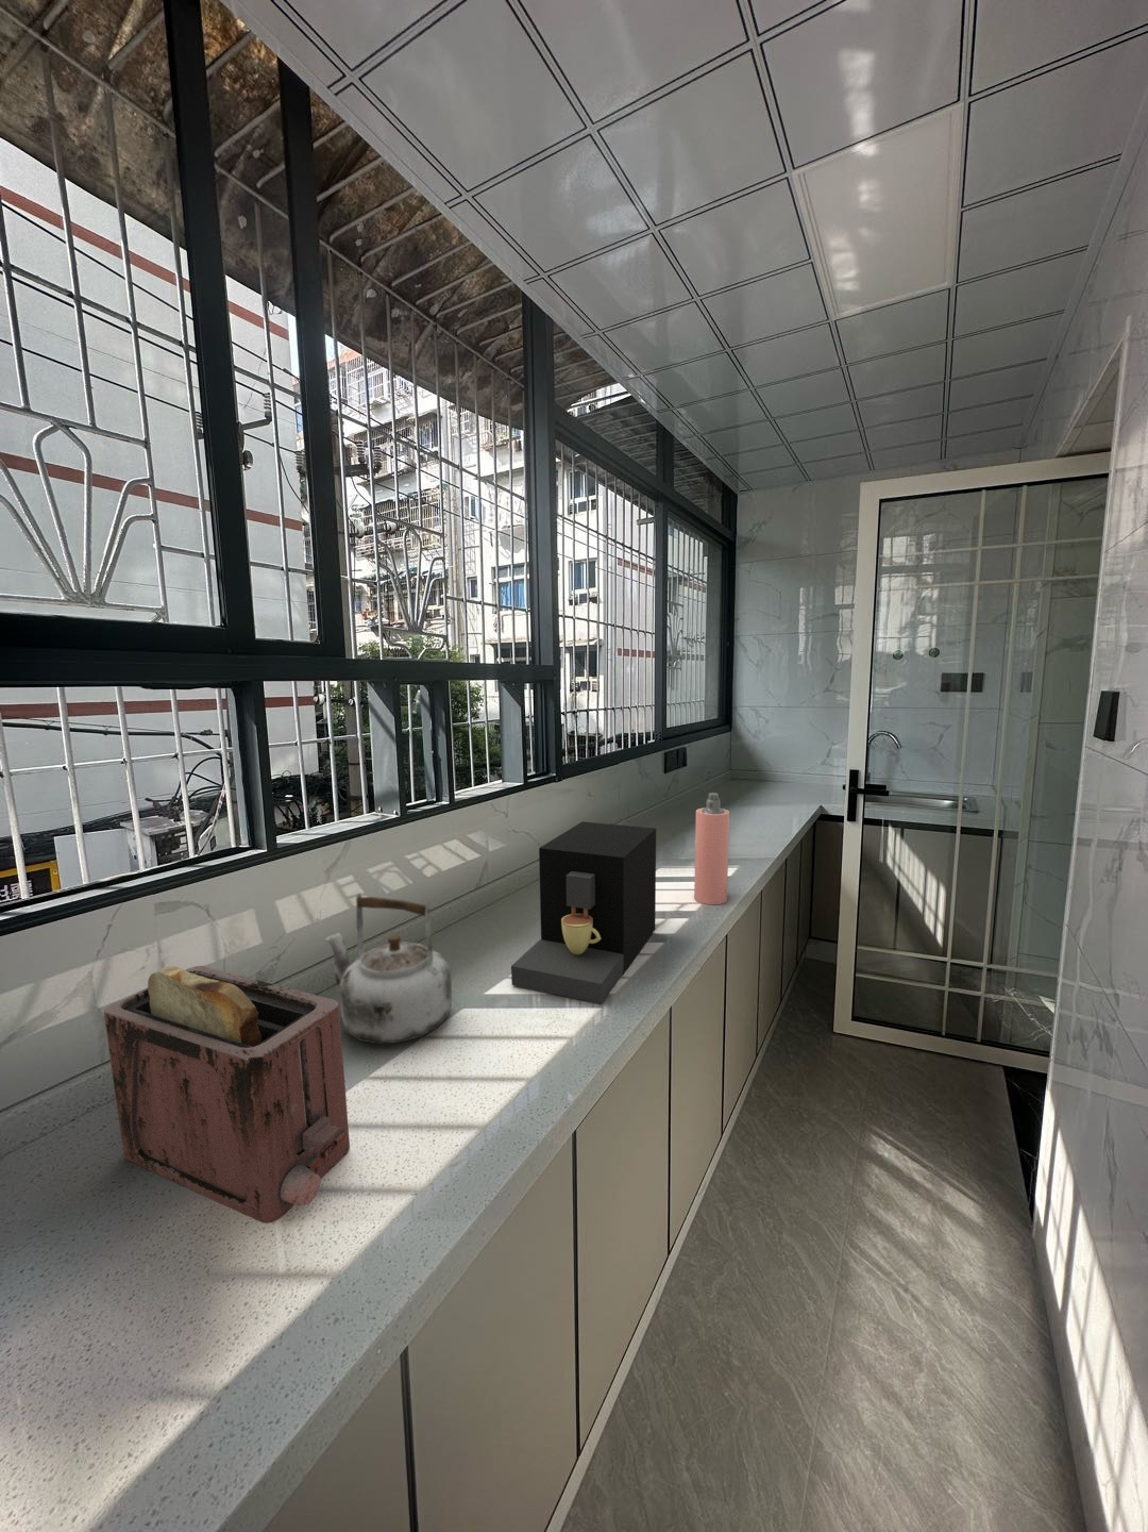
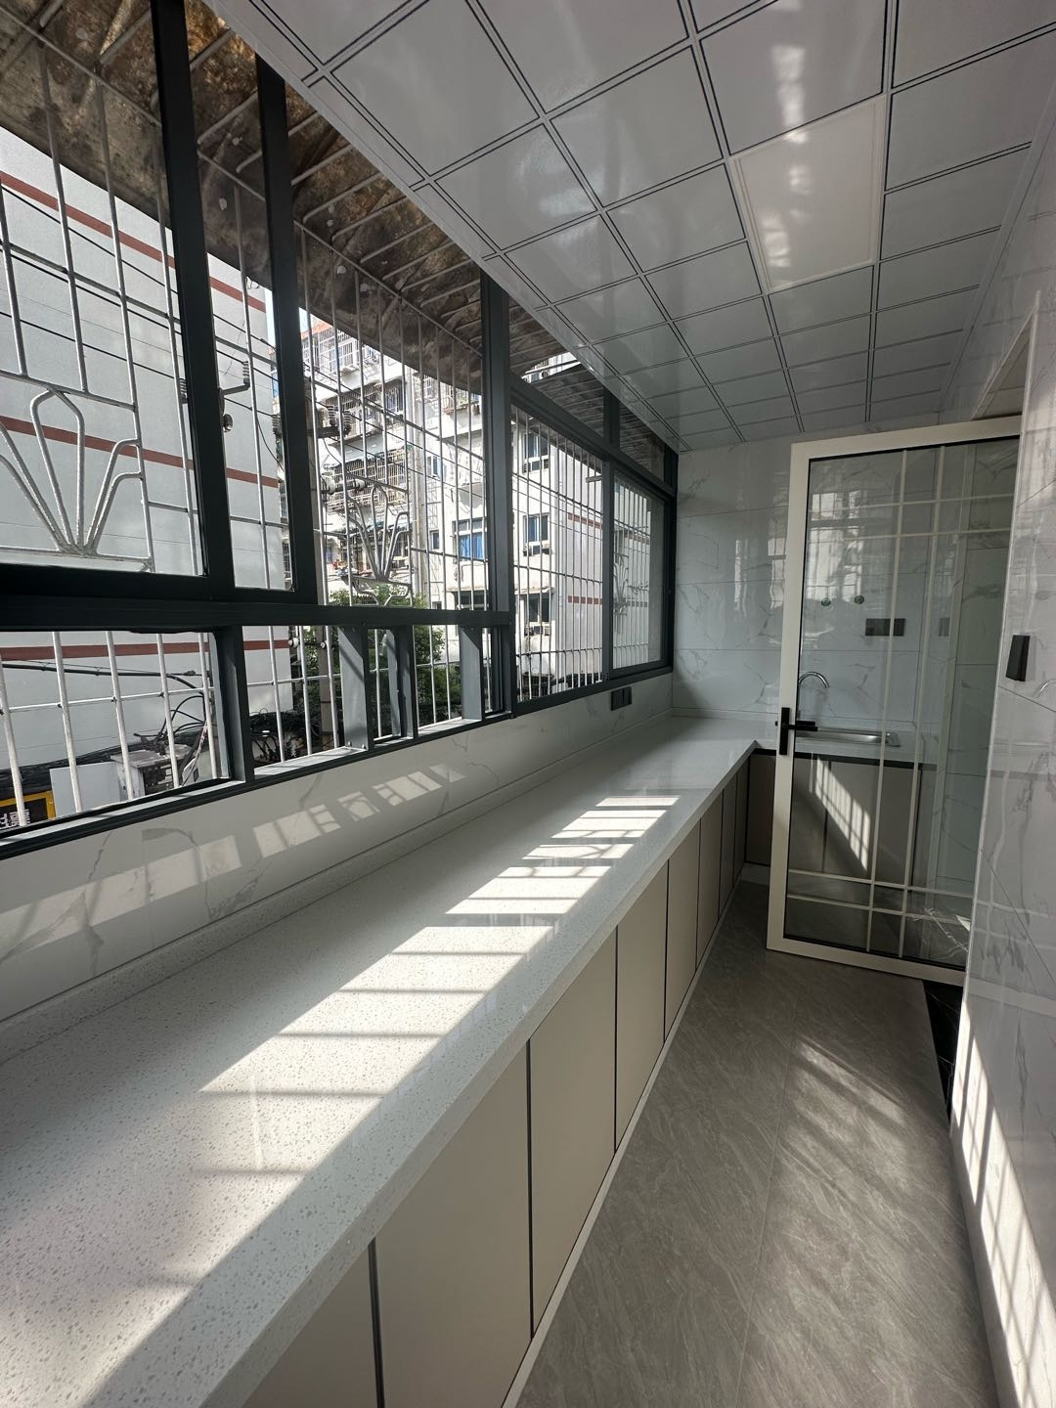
- spray bottle [693,791,731,906]
- kettle [324,893,453,1046]
- coffee maker [510,820,657,1005]
- toaster [104,965,351,1224]
